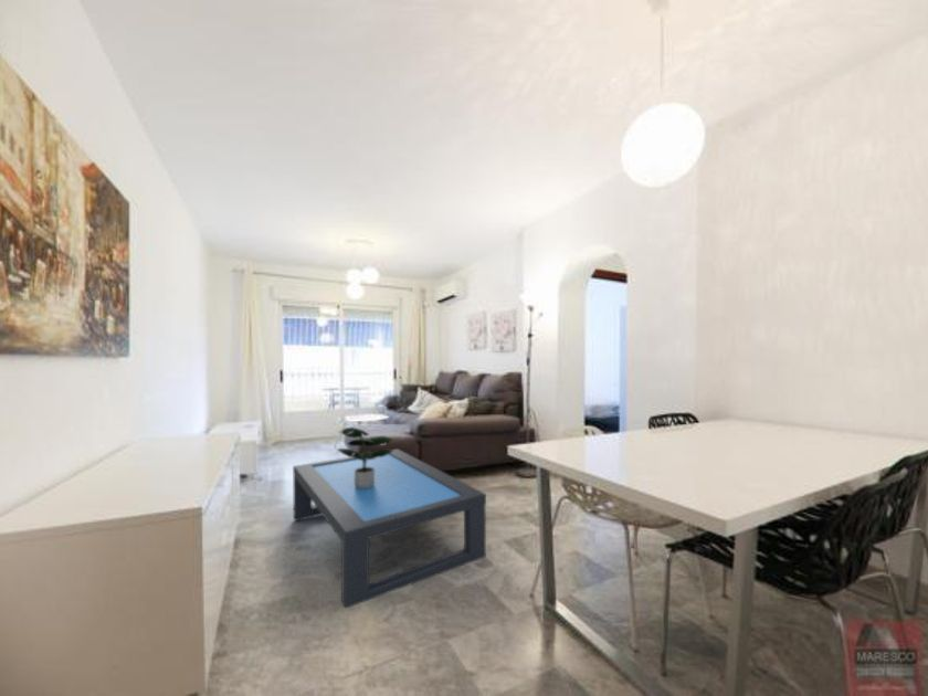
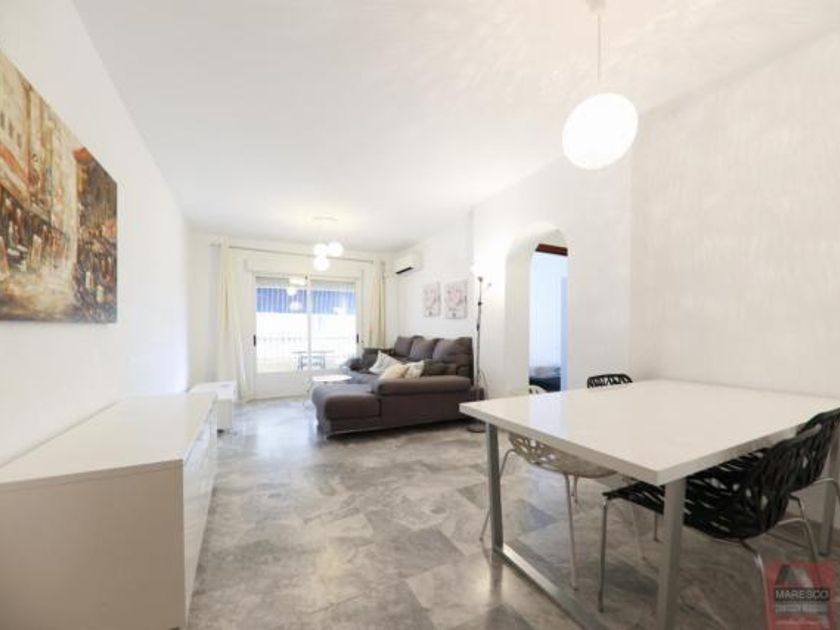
- potted plant [337,426,394,489]
- coffee table [292,447,487,609]
